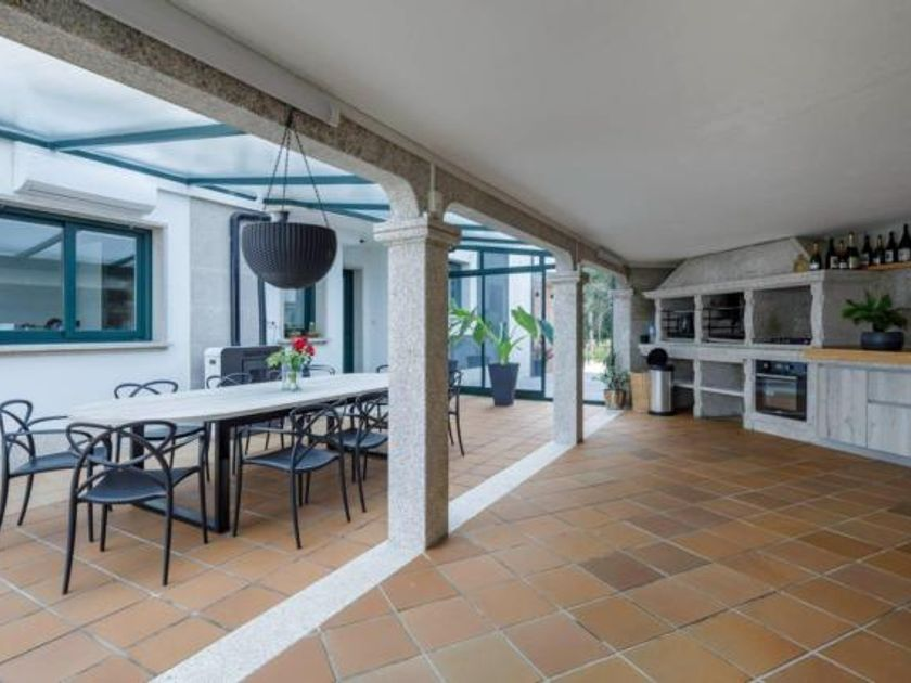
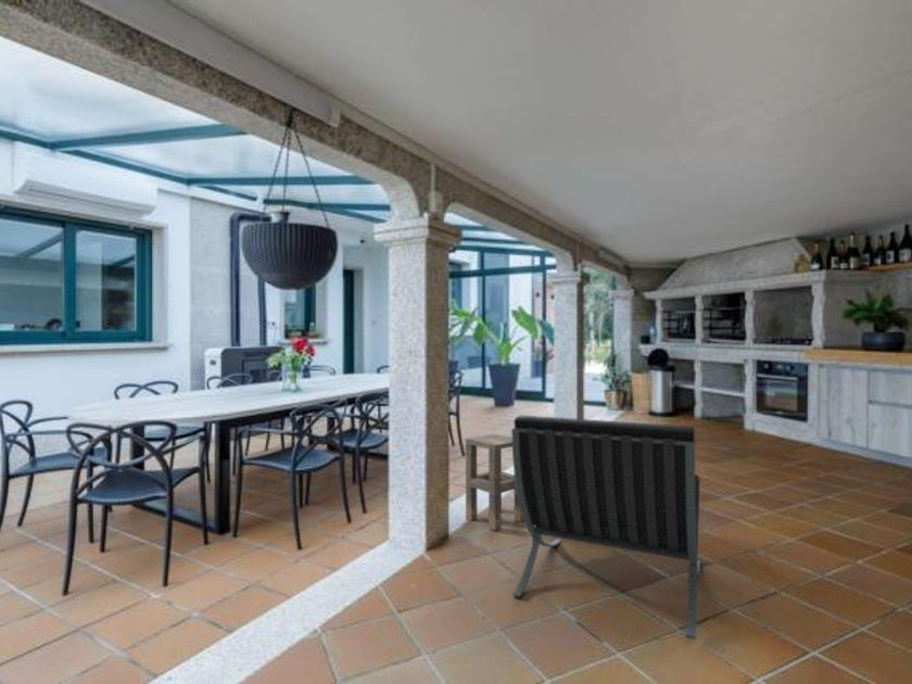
+ lounge chair [510,415,701,641]
+ side table [465,433,524,531]
